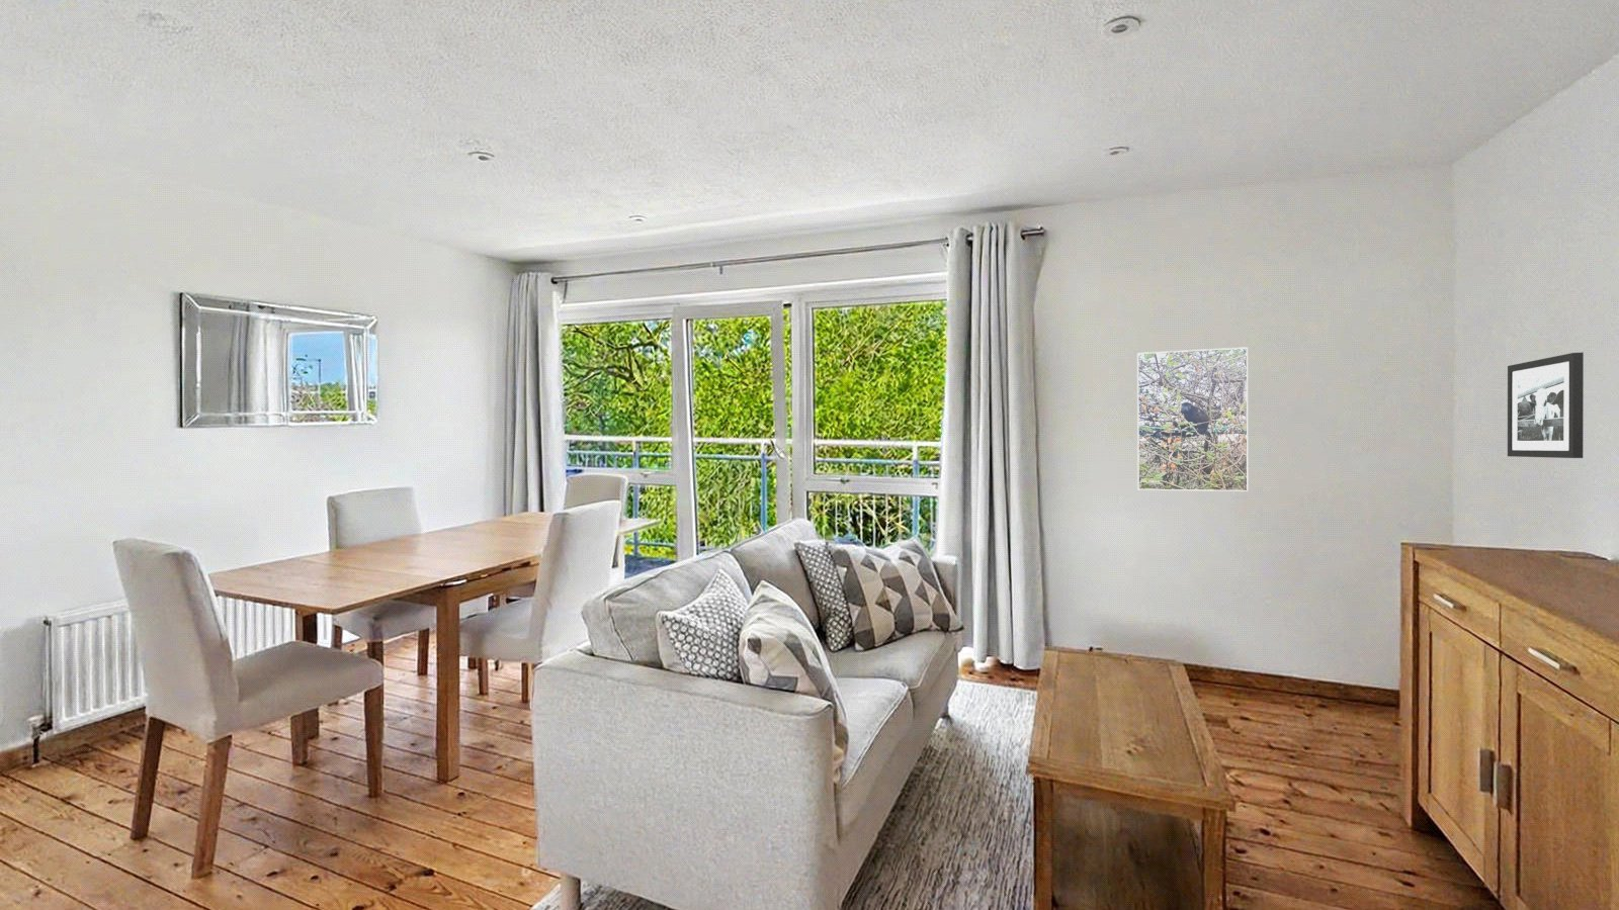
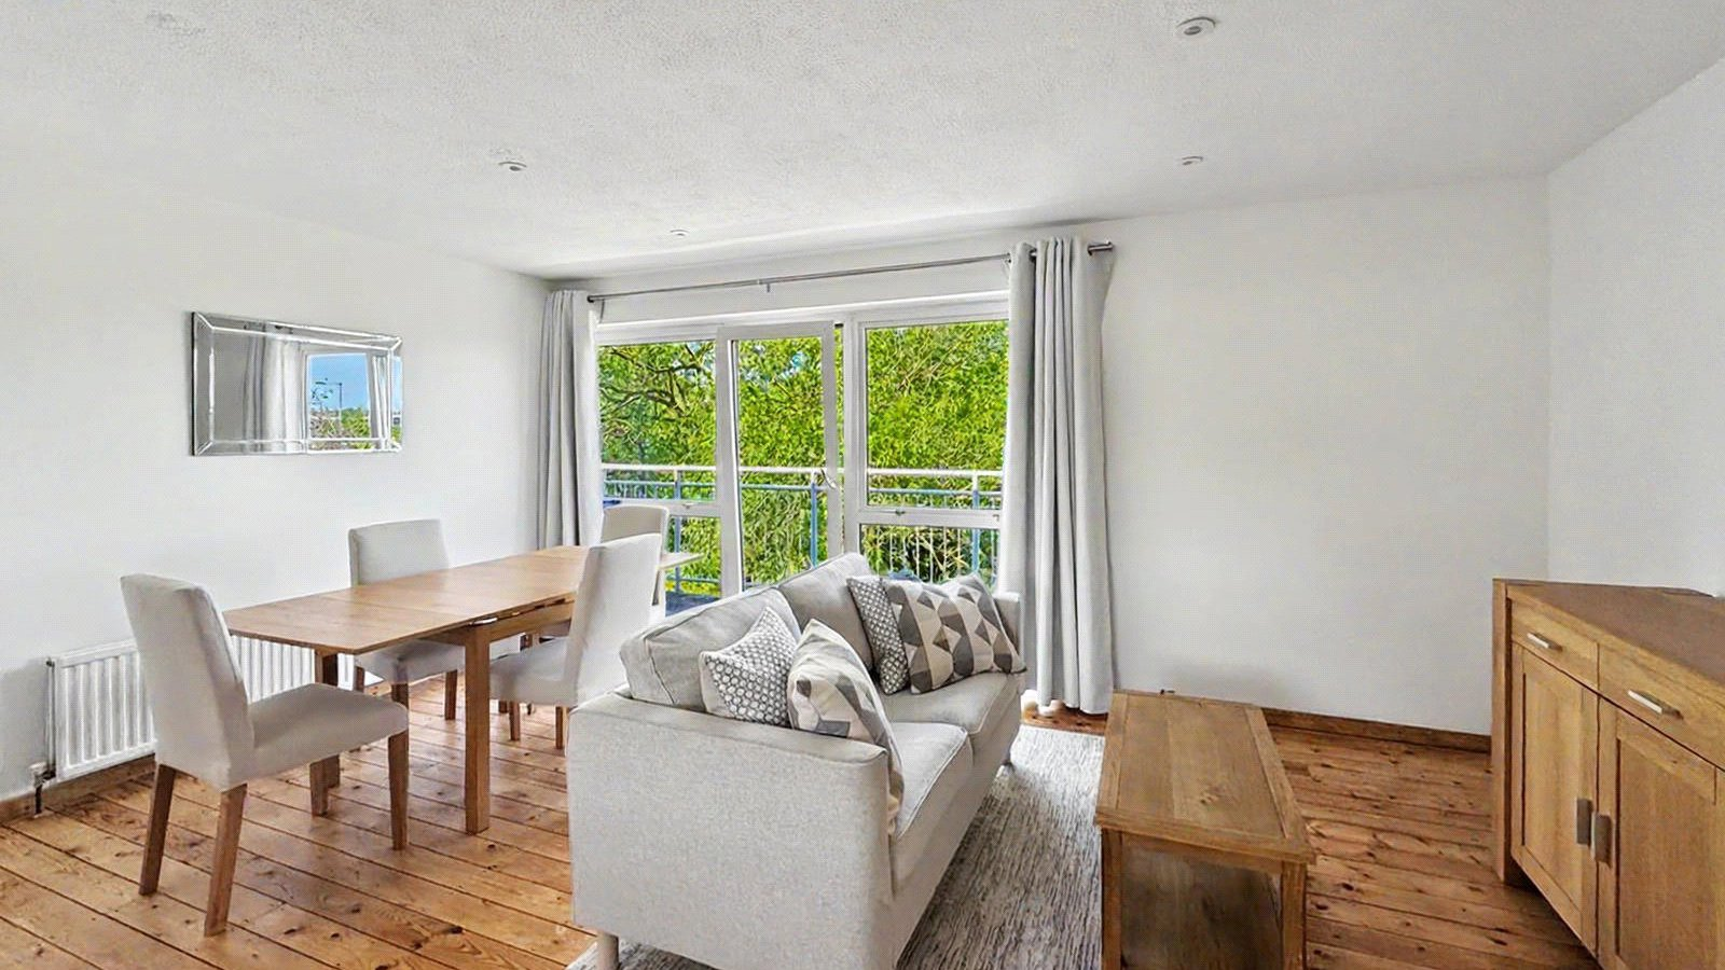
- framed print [1136,346,1249,492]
- picture frame [1507,351,1585,459]
